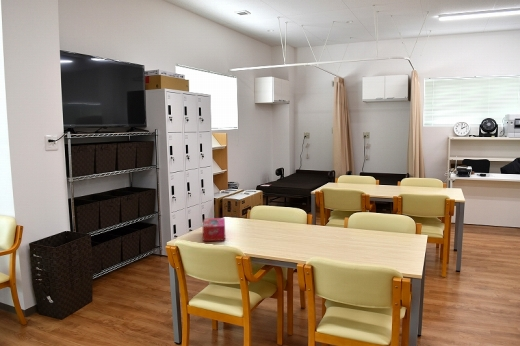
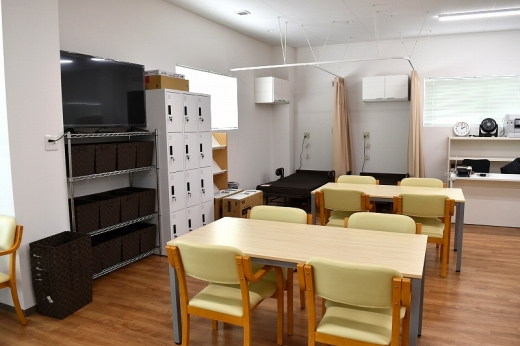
- tissue box [202,217,226,242]
